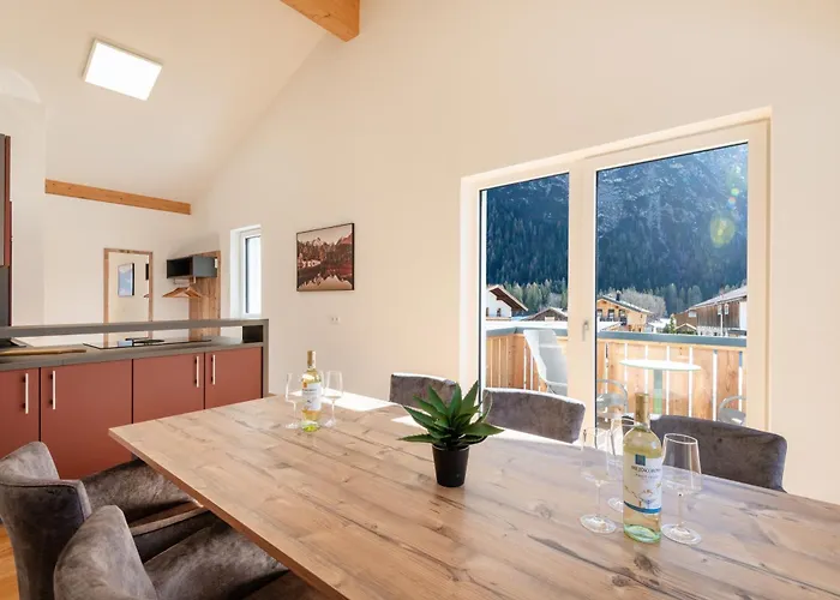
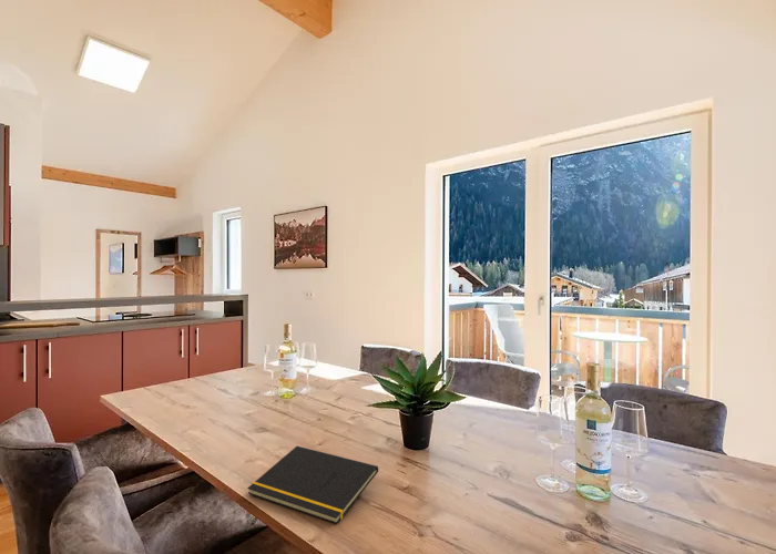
+ notepad [246,445,379,525]
